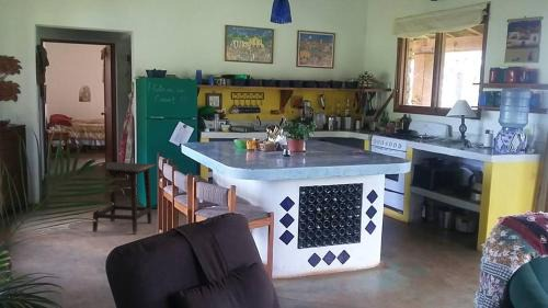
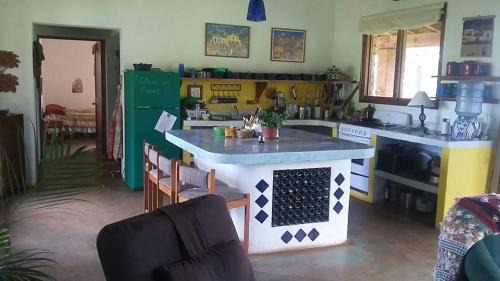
- side table [91,161,157,235]
